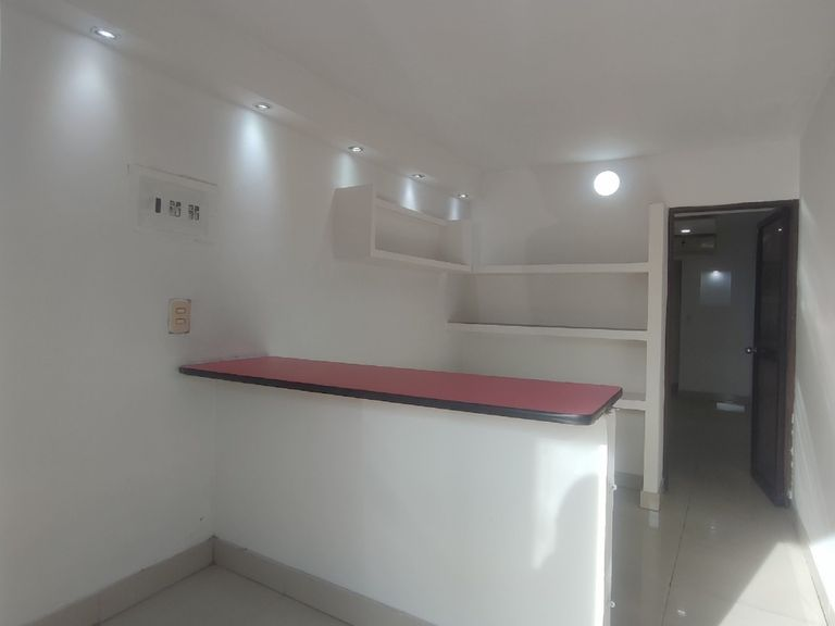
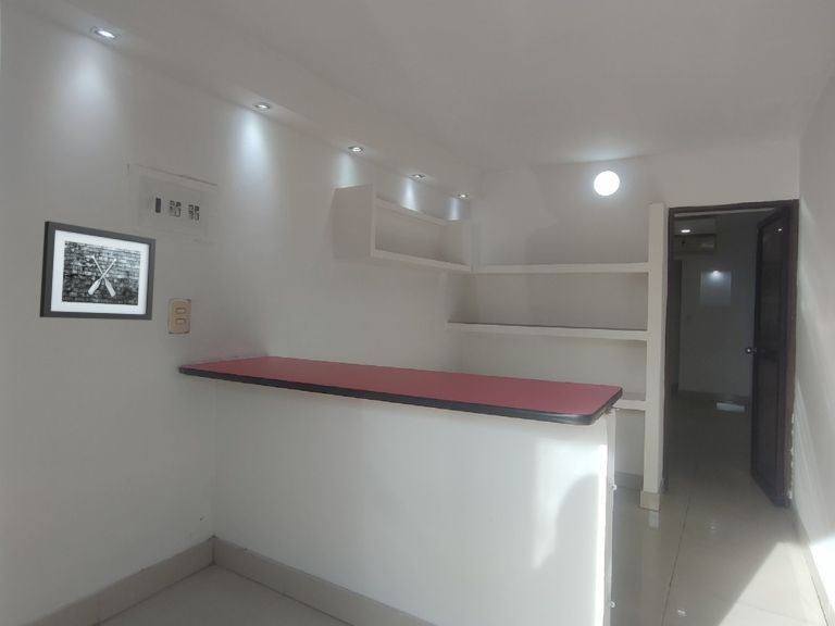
+ wall art [38,220,157,322]
